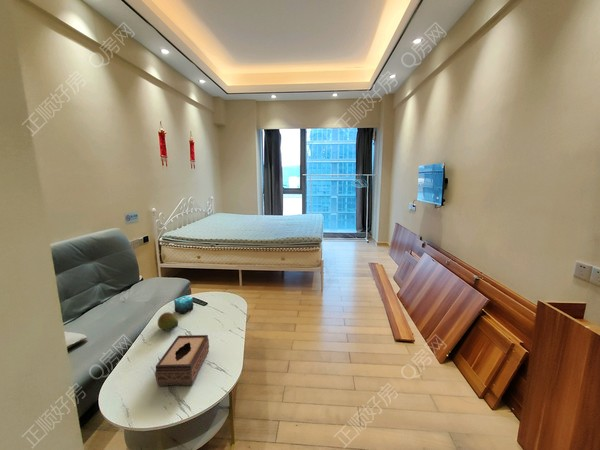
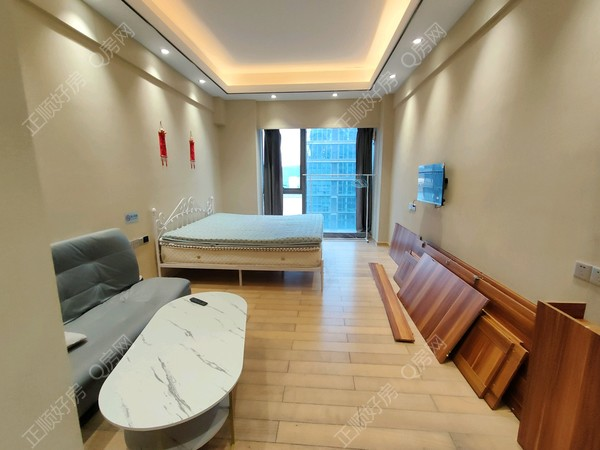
- candle [173,295,194,315]
- tissue box [154,334,210,387]
- fruit [157,311,179,332]
